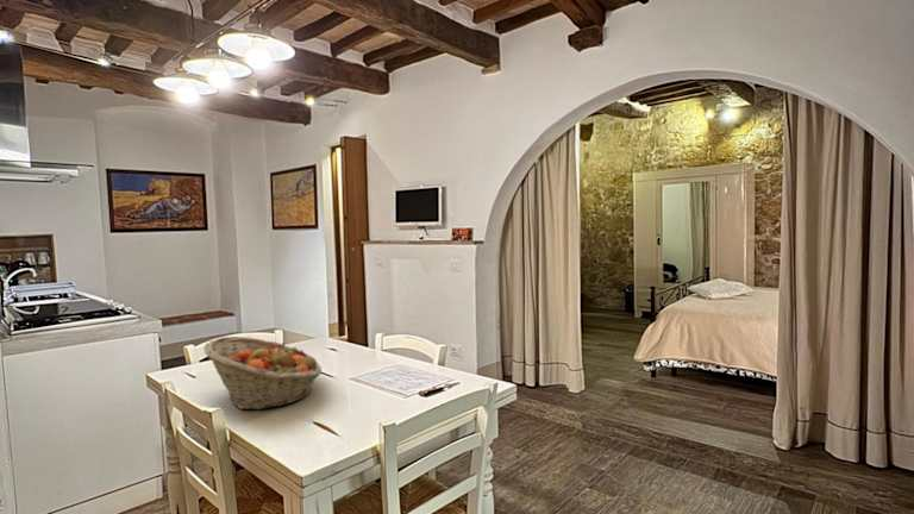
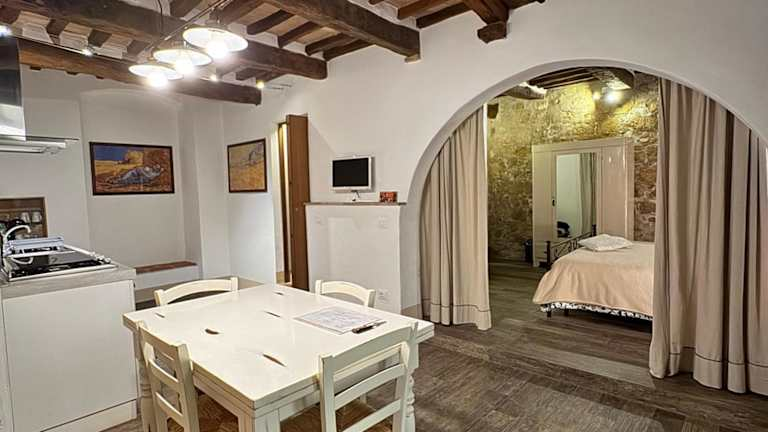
- fruit basket [202,336,323,410]
